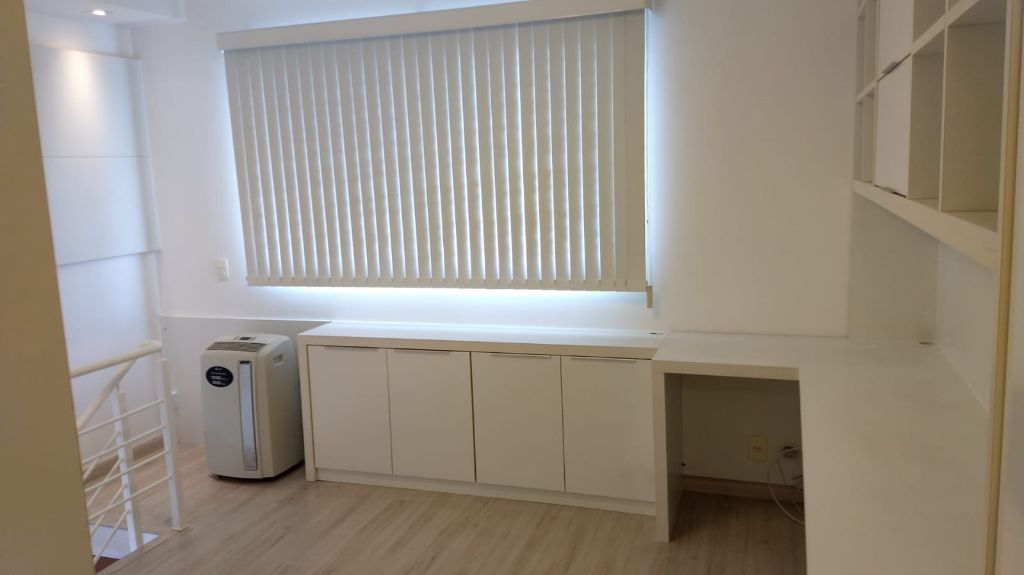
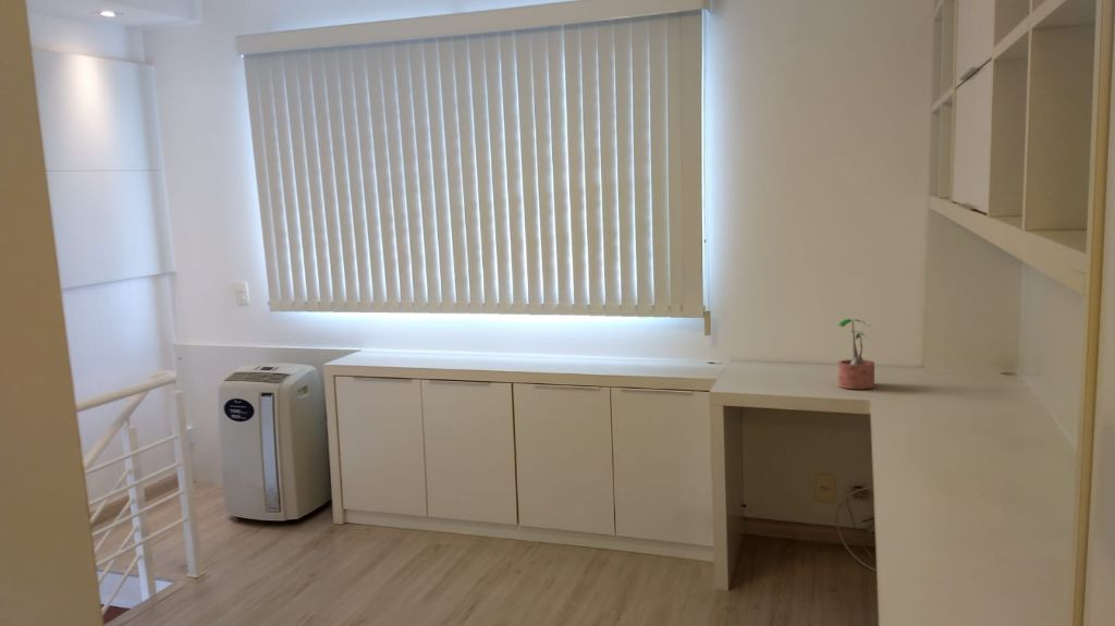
+ potted plant [837,318,875,390]
